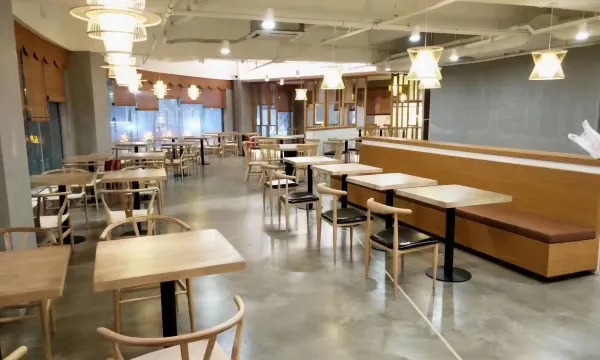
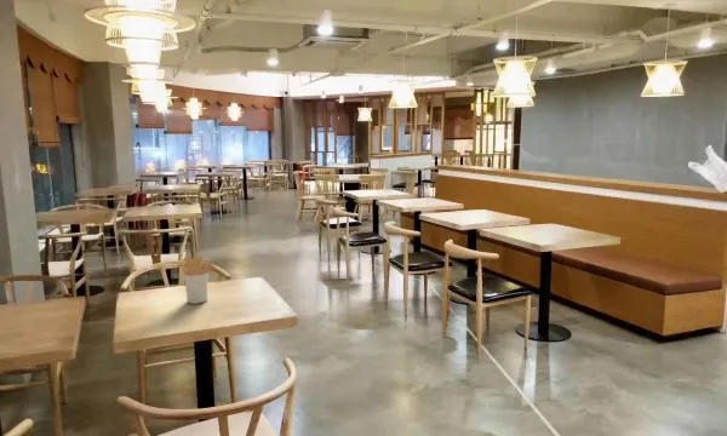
+ utensil holder [179,256,213,305]
